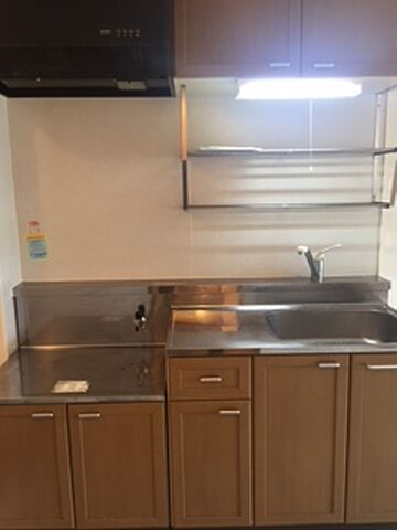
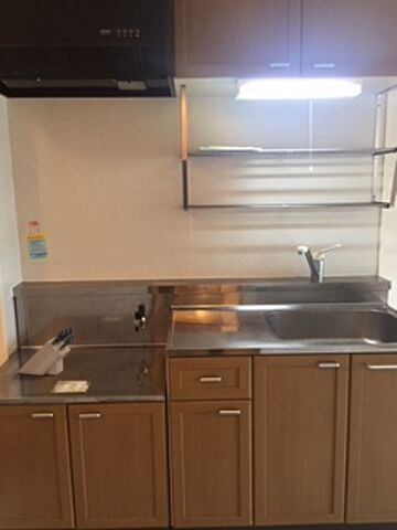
+ knife block [17,326,75,377]
